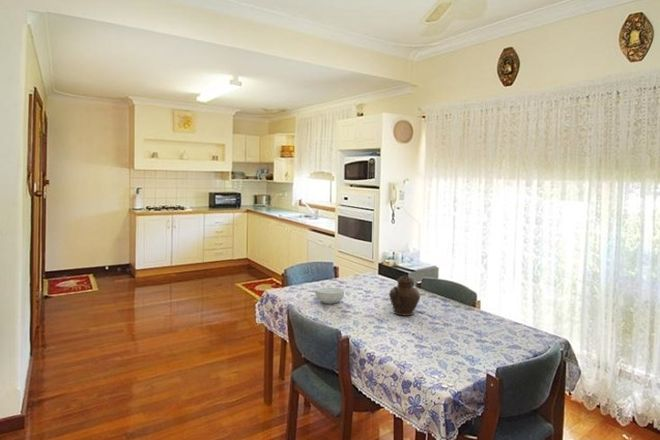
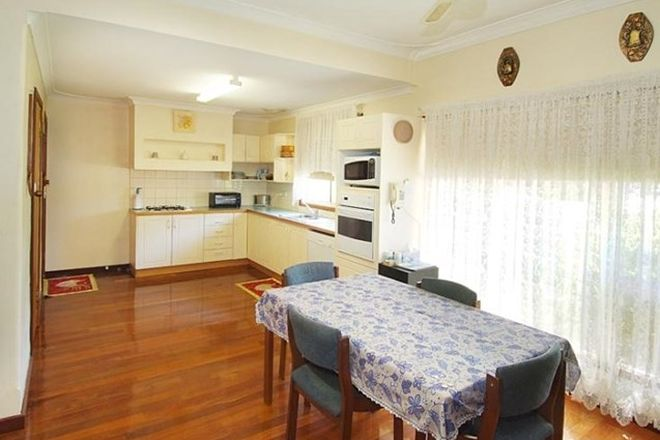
- cereal bowl [314,286,345,304]
- teapot [388,273,421,317]
